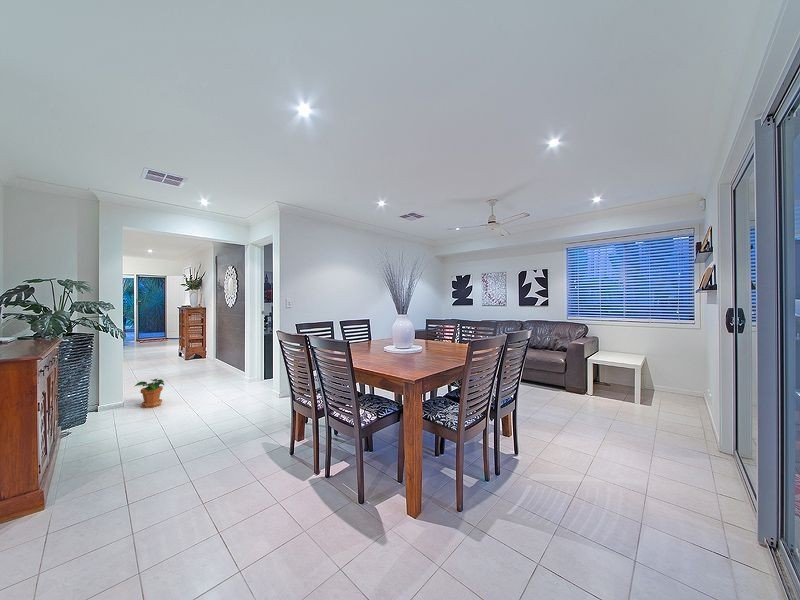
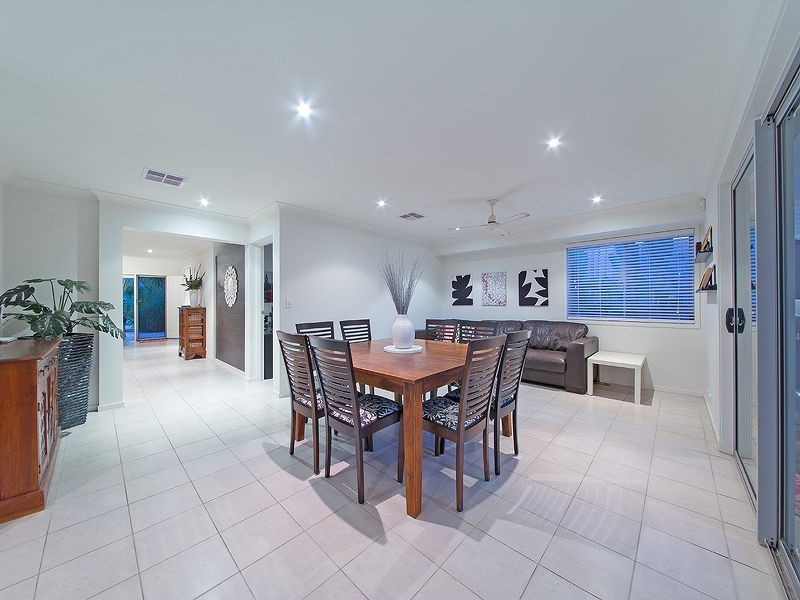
- potted plant [133,378,165,409]
